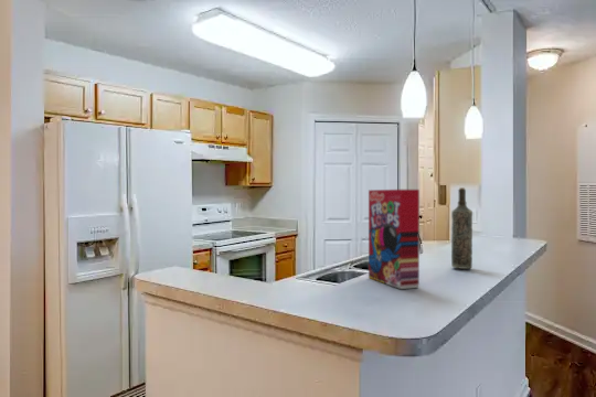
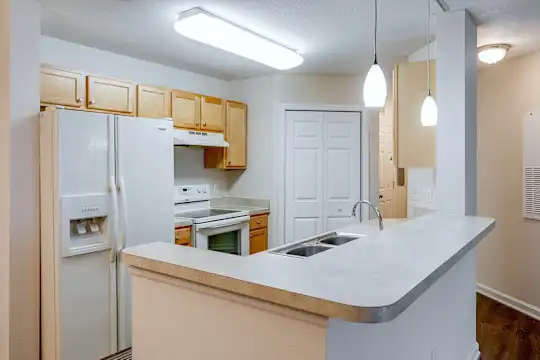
- cereal box [368,189,421,290]
- bottle [450,186,473,270]
